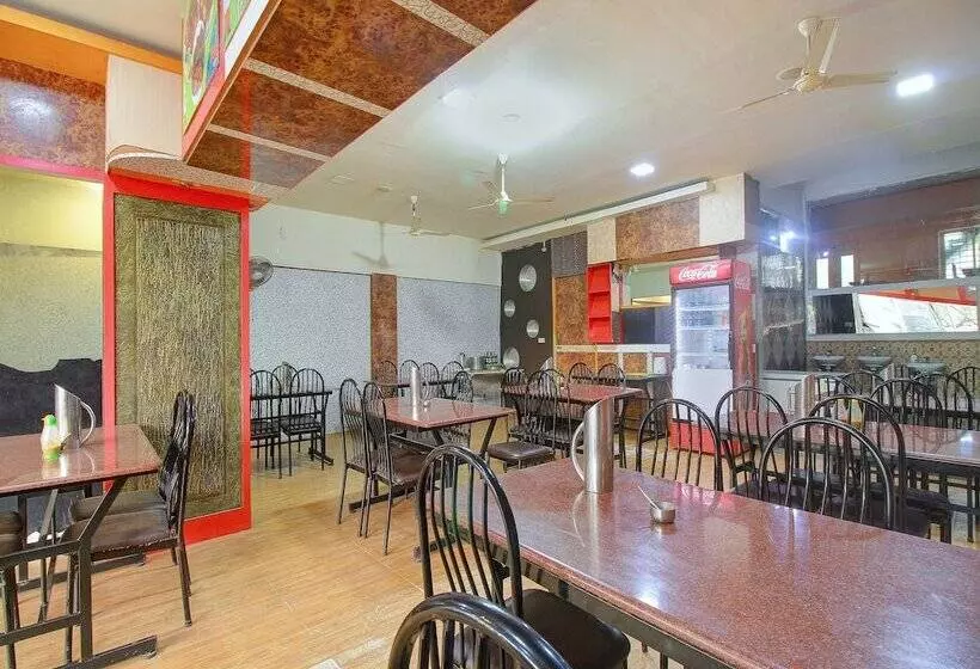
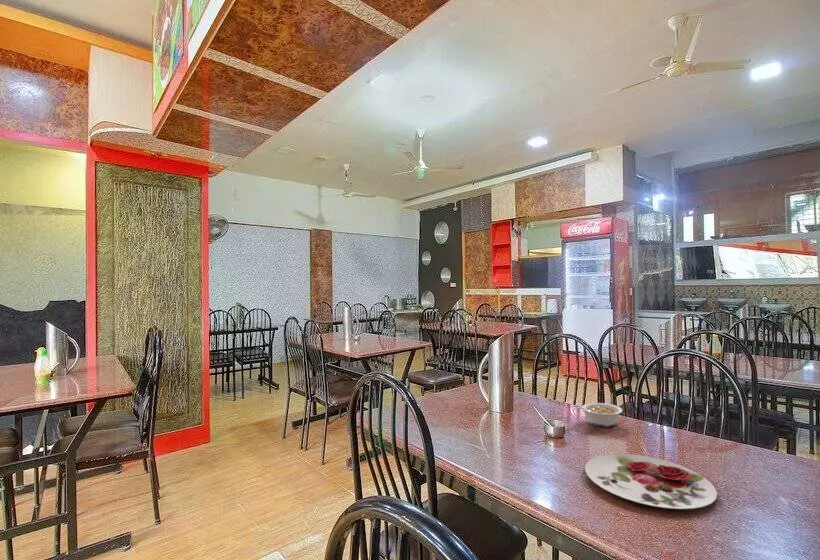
+ legume [575,402,624,428]
+ plate [584,453,718,510]
